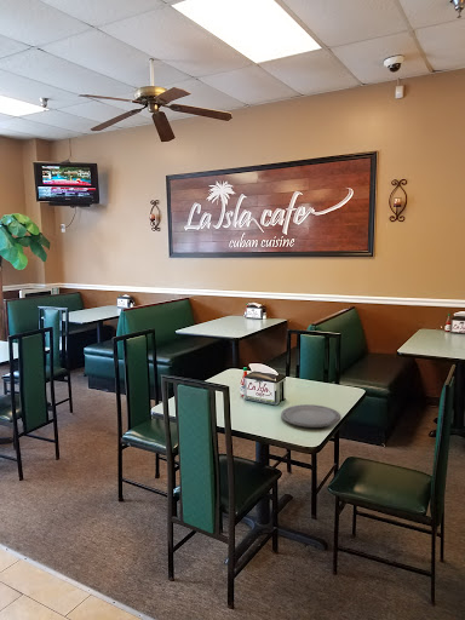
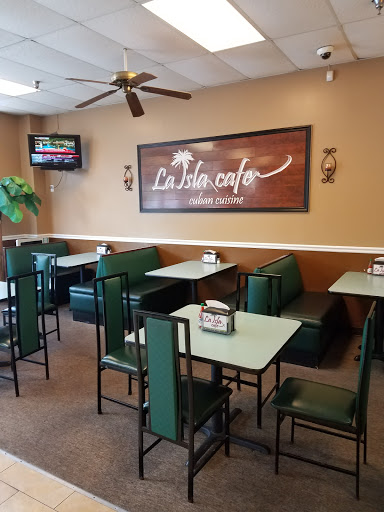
- plate [280,403,341,429]
